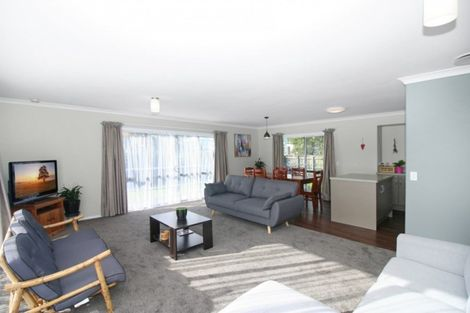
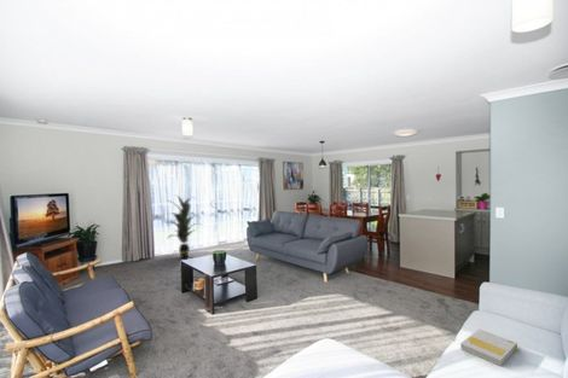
+ indoor plant [167,194,204,260]
+ book [459,327,518,367]
